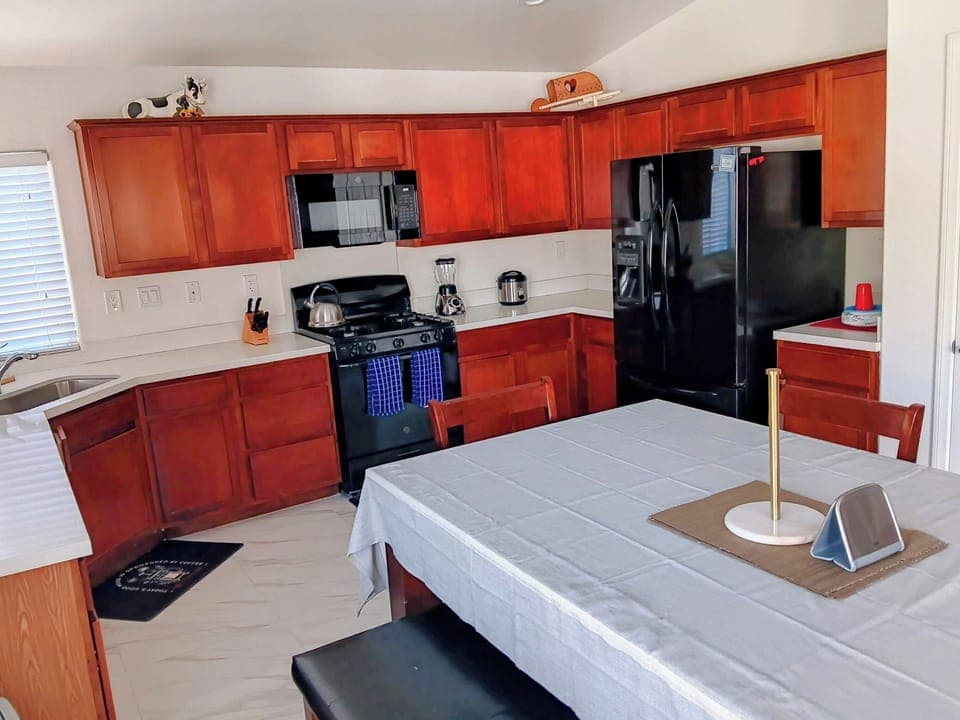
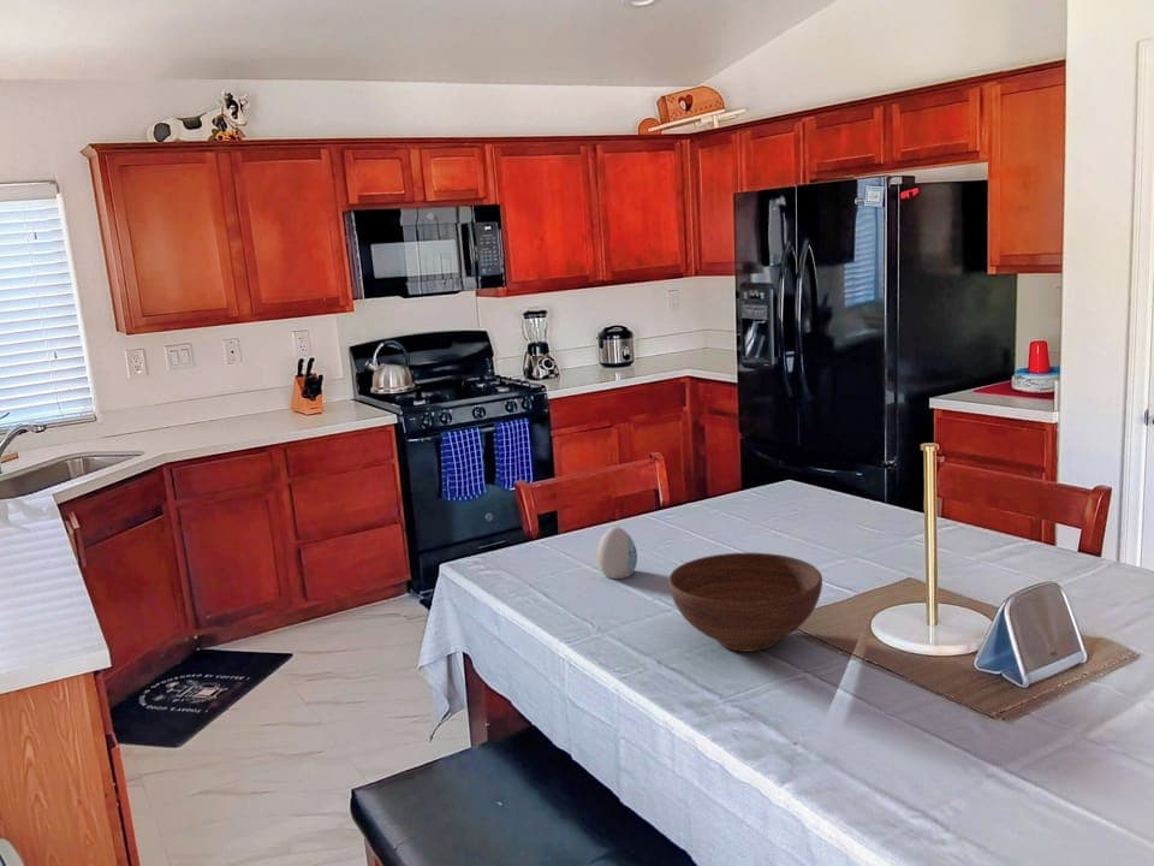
+ bowl [667,552,823,653]
+ decorative egg [596,526,638,580]
